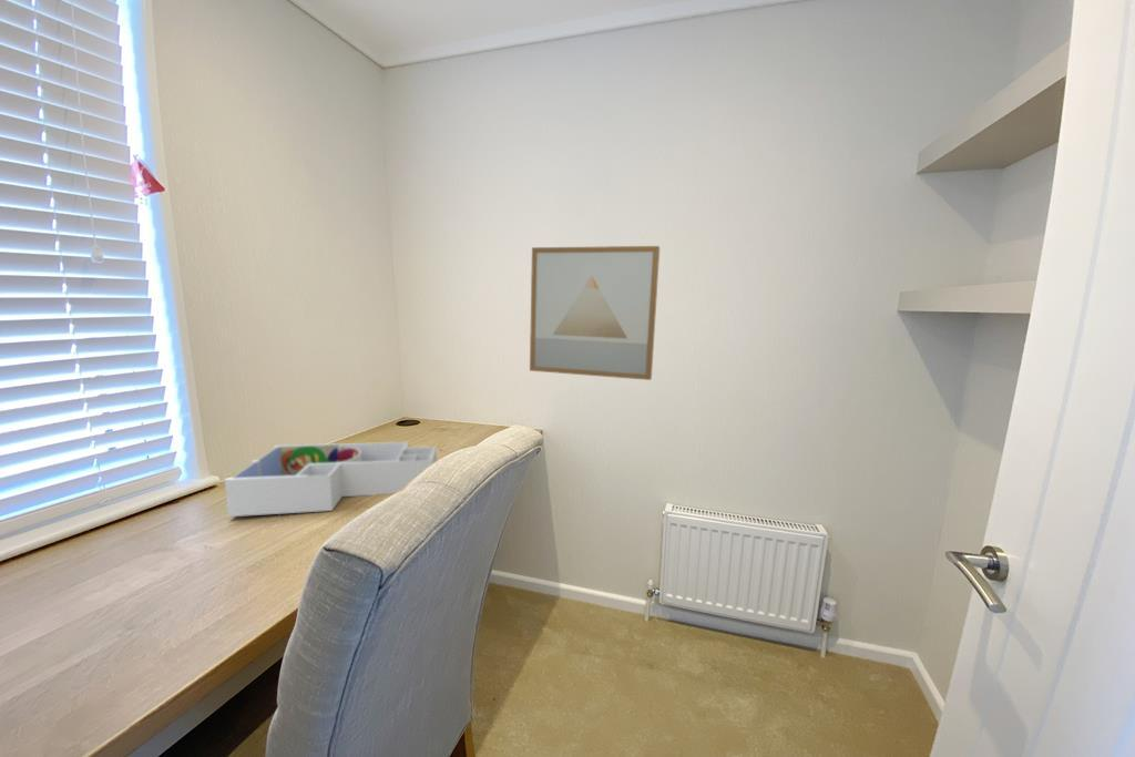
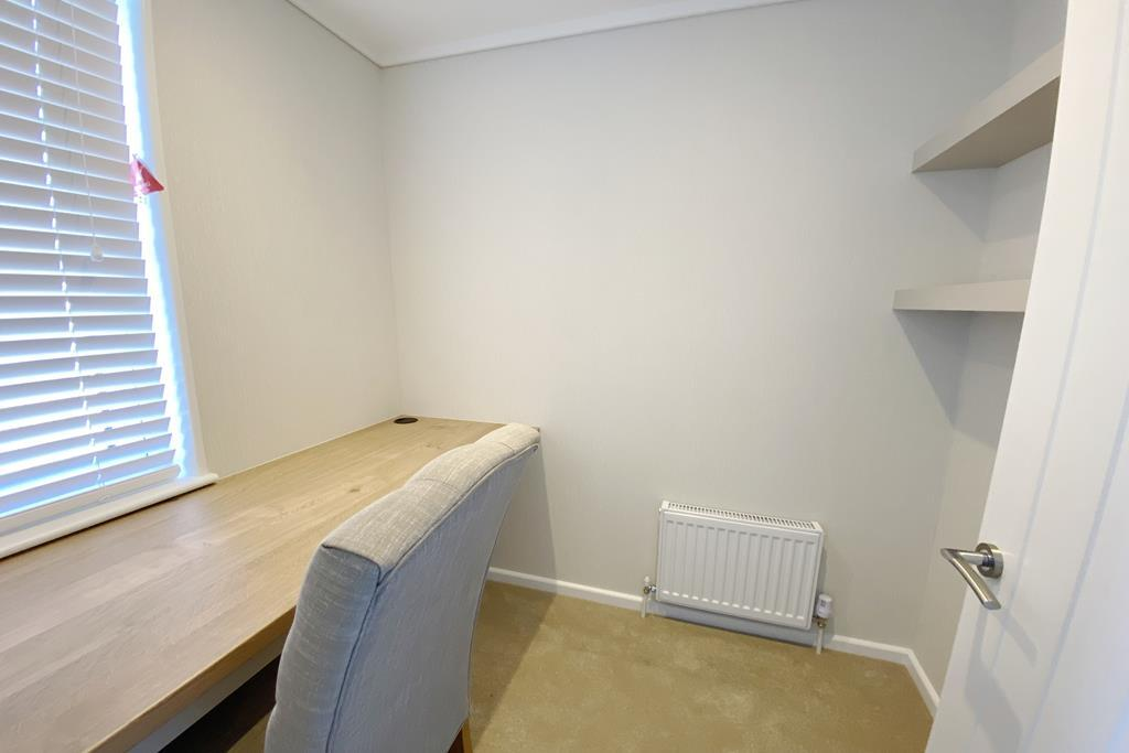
- wall art [529,245,661,381]
- desk organizer [224,441,438,518]
